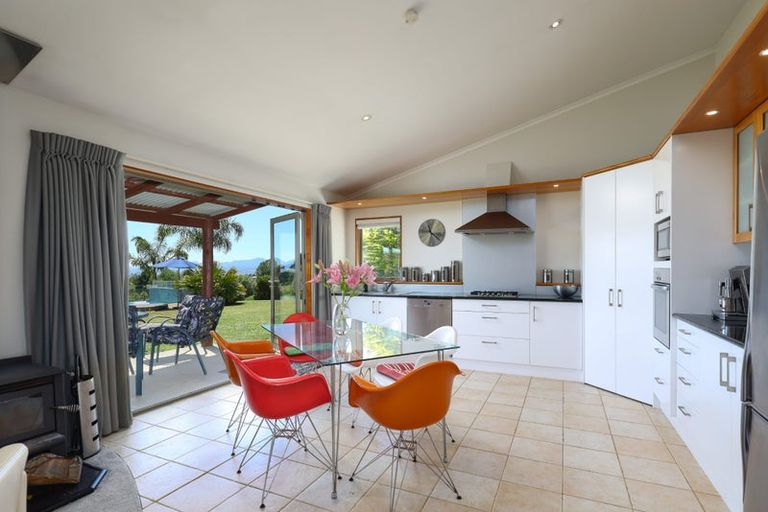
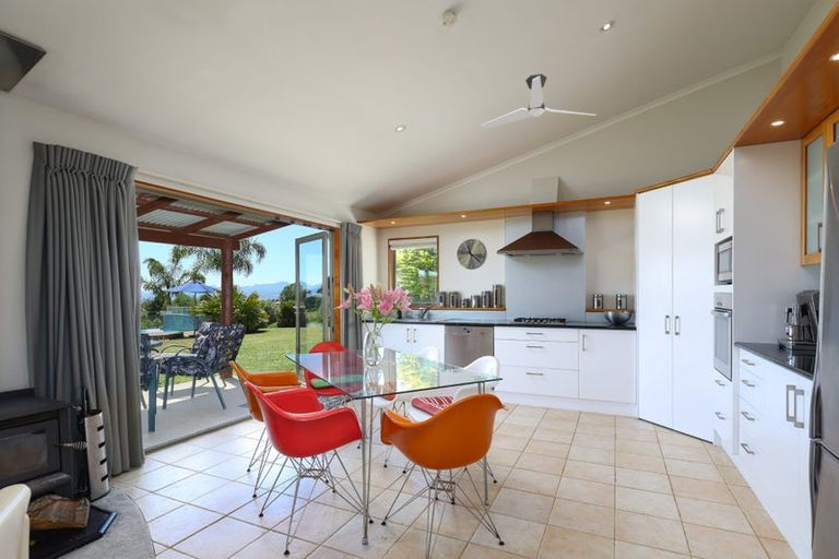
+ ceiling fan [480,73,598,130]
